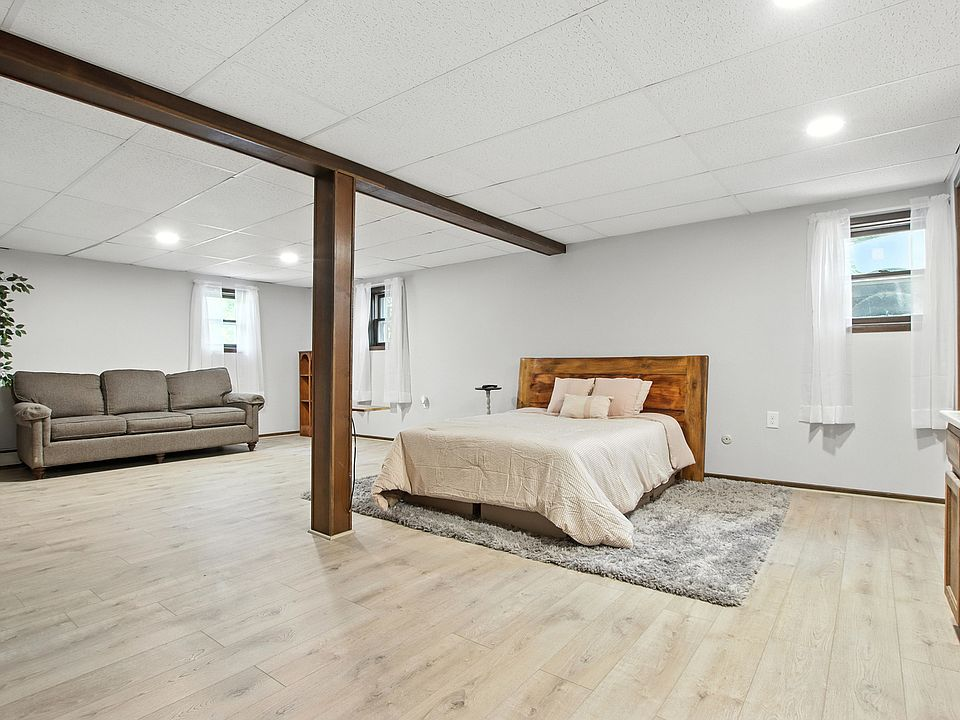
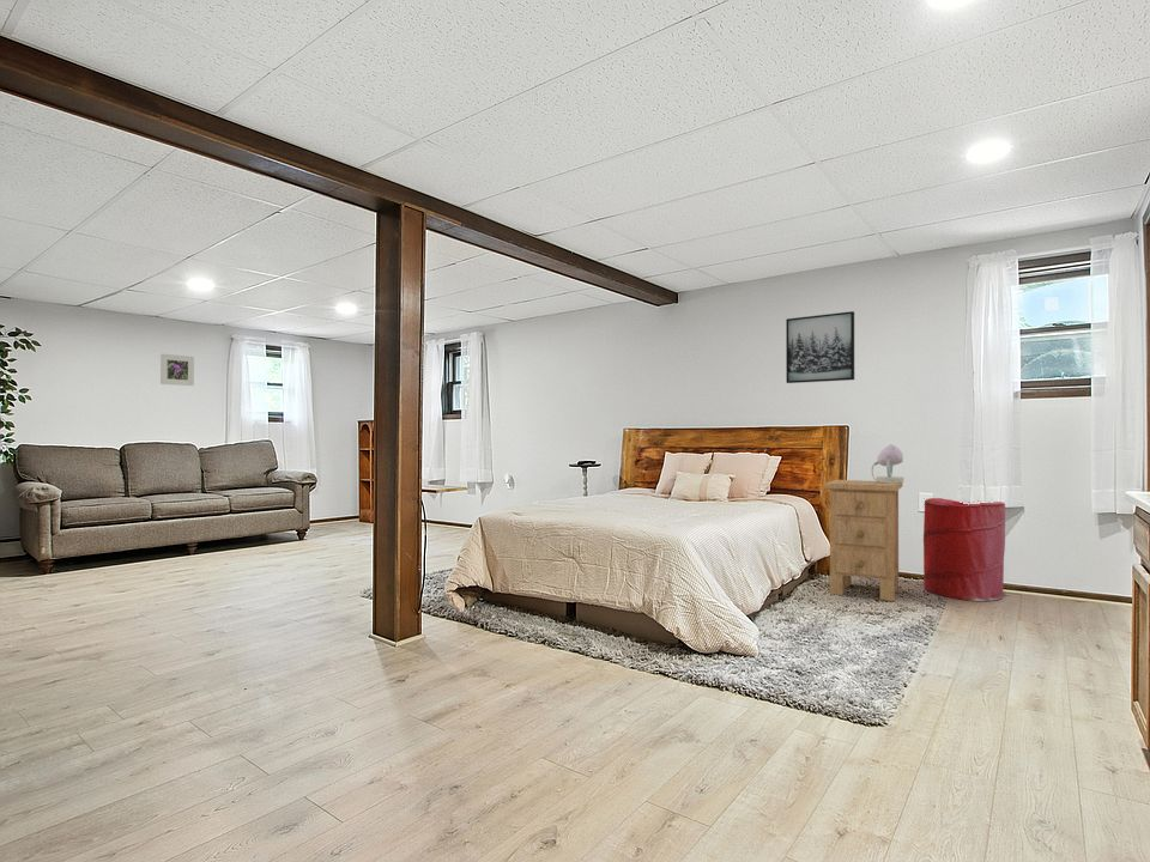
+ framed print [159,353,195,387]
+ table lamp [868,443,904,485]
+ laundry hamper [922,497,1006,602]
+ nightstand [824,479,903,602]
+ wall art [785,310,855,384]
